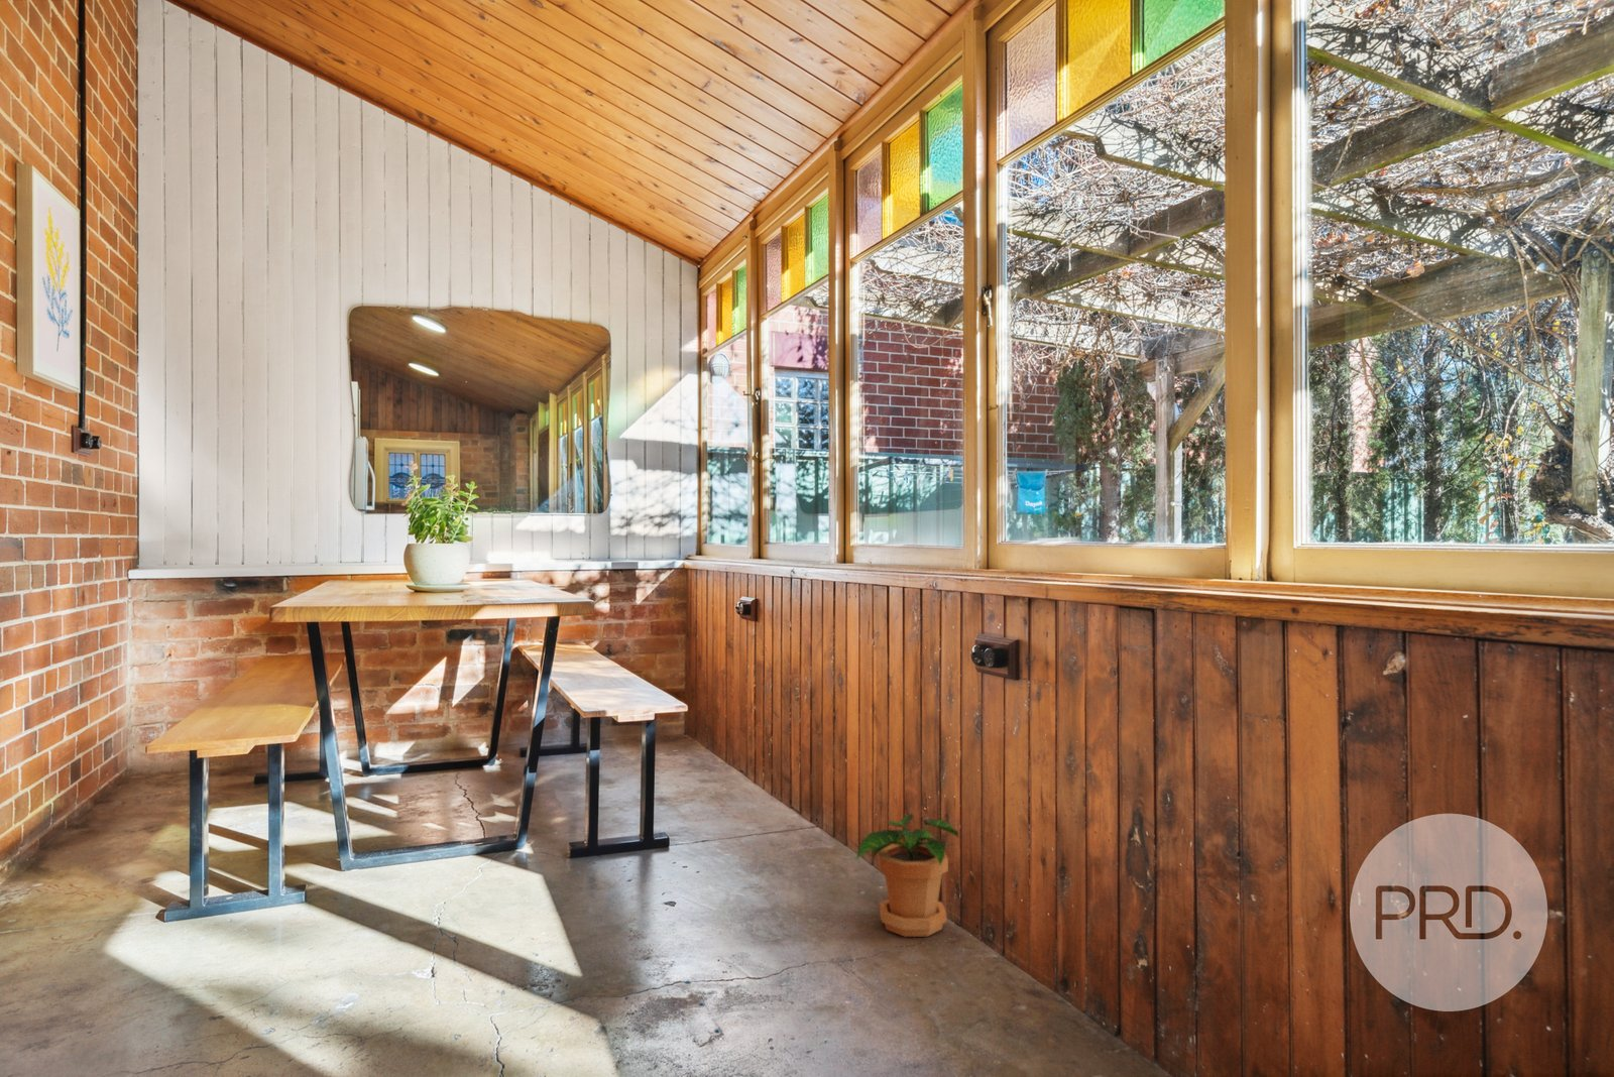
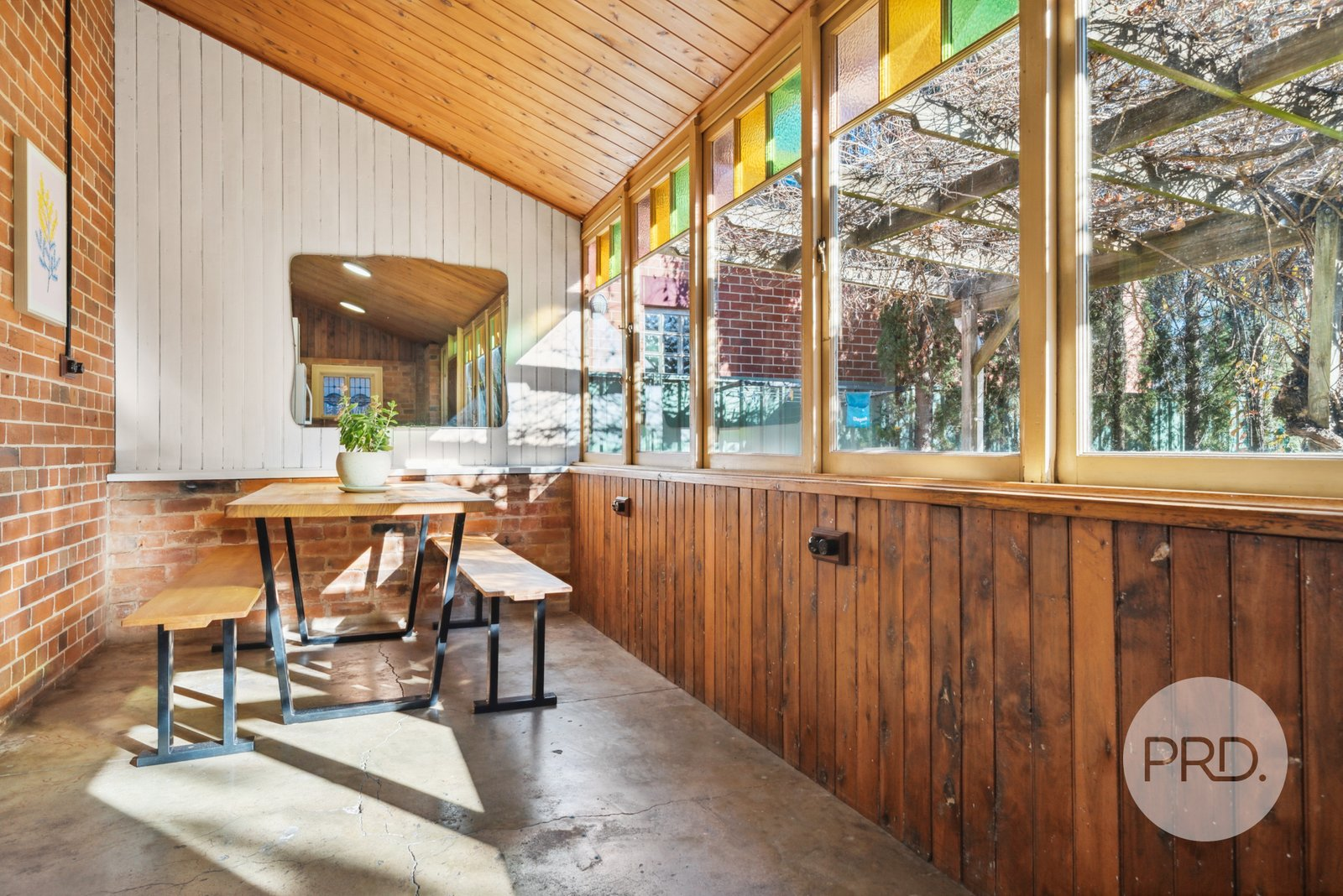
- potted plant [856,813,959,938]
